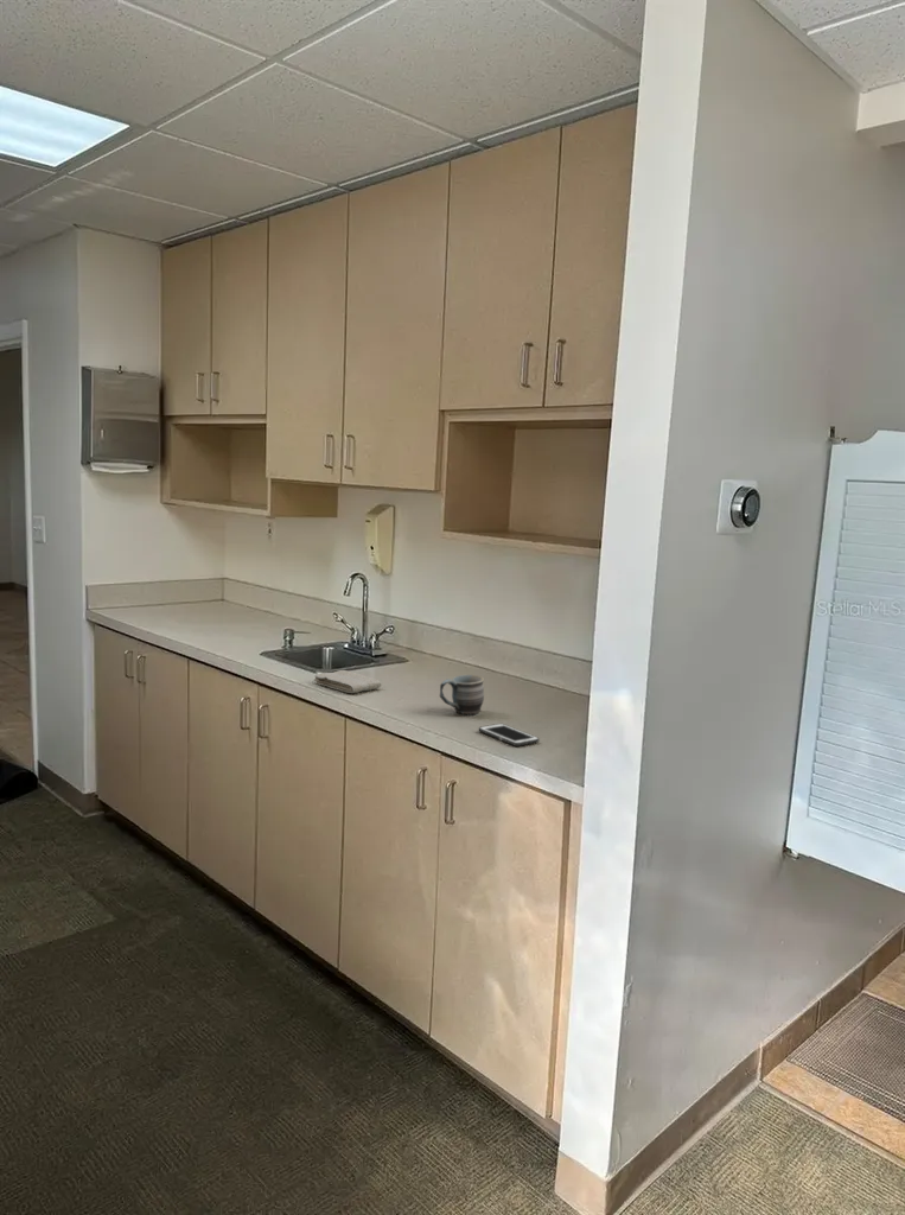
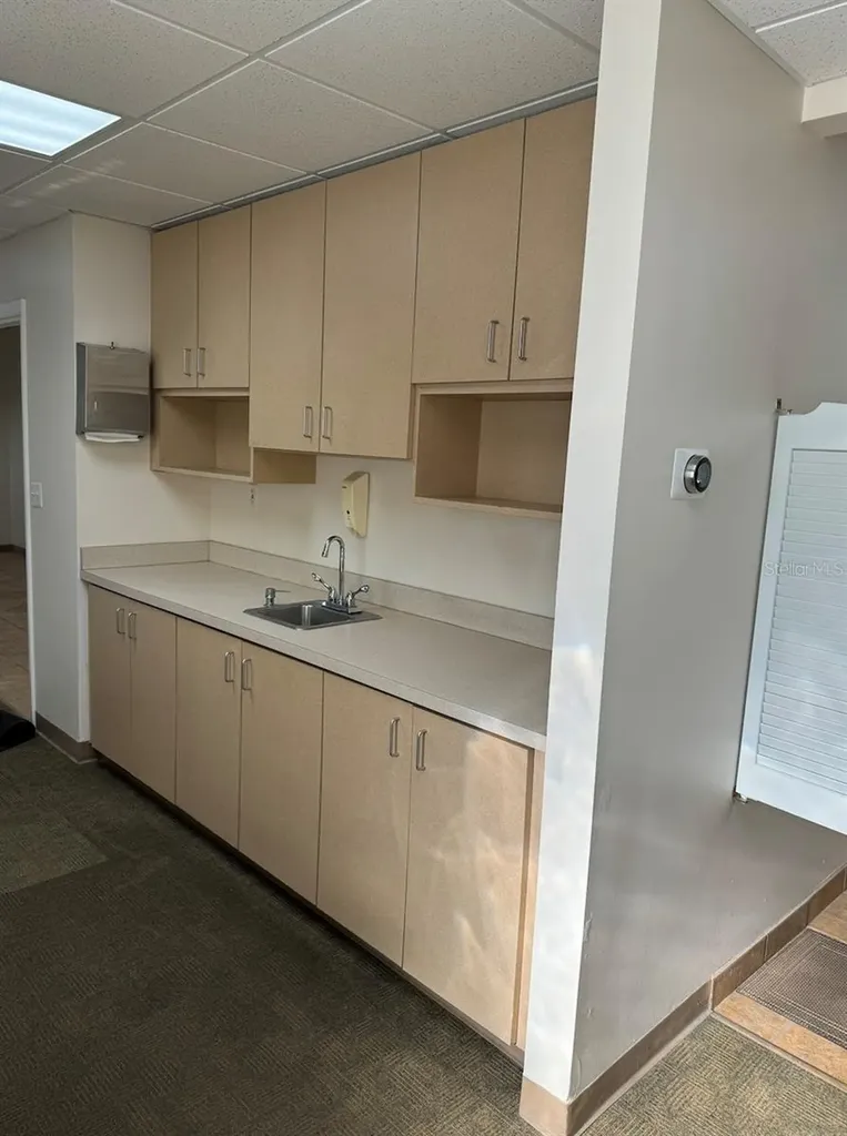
- cell phone [478,723,540,748]
- washcloth [313,669,382,694]
- mug [439,674,485,715]
